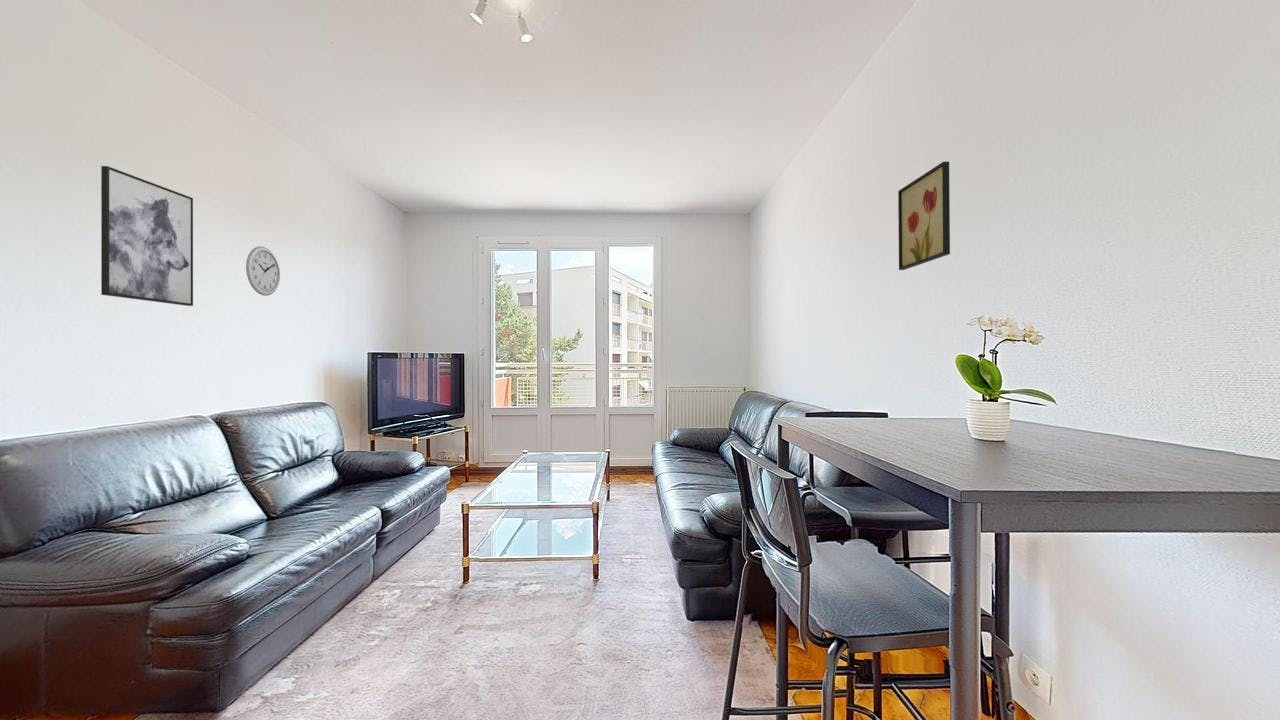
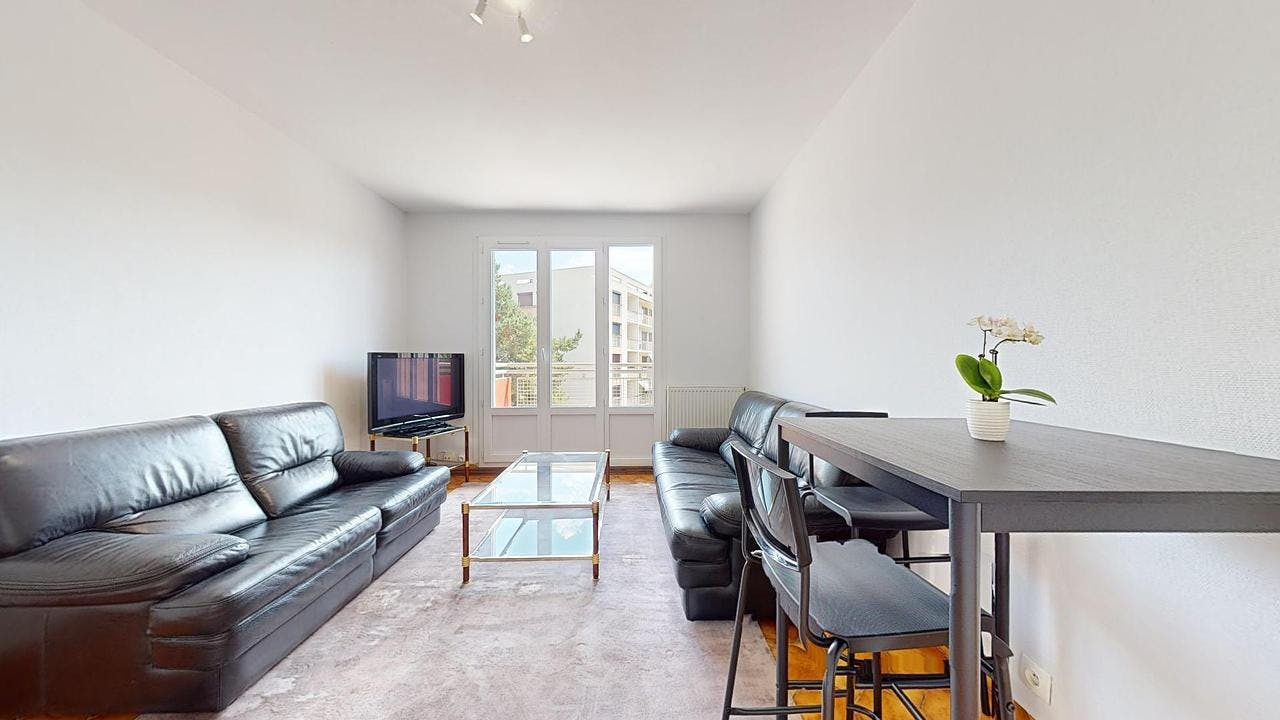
- wall clock [245,245,281,297]
- wall art [897,161,951,271]
- wall art [100,165,194,307]
